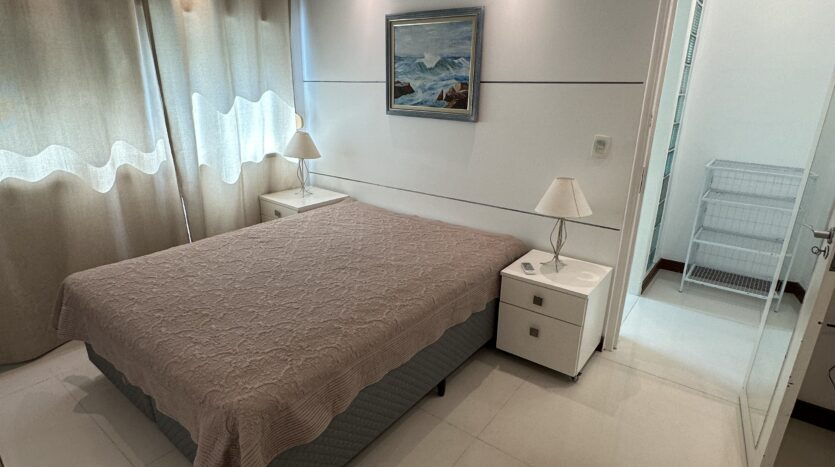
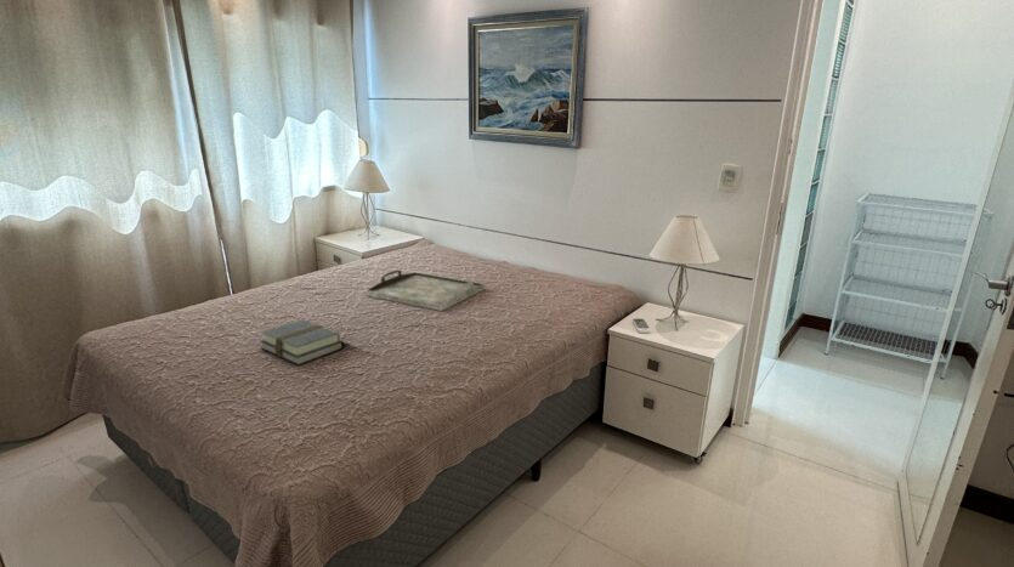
+ serving tray [364,268,487,312]
+ book [259,318,344,367]
